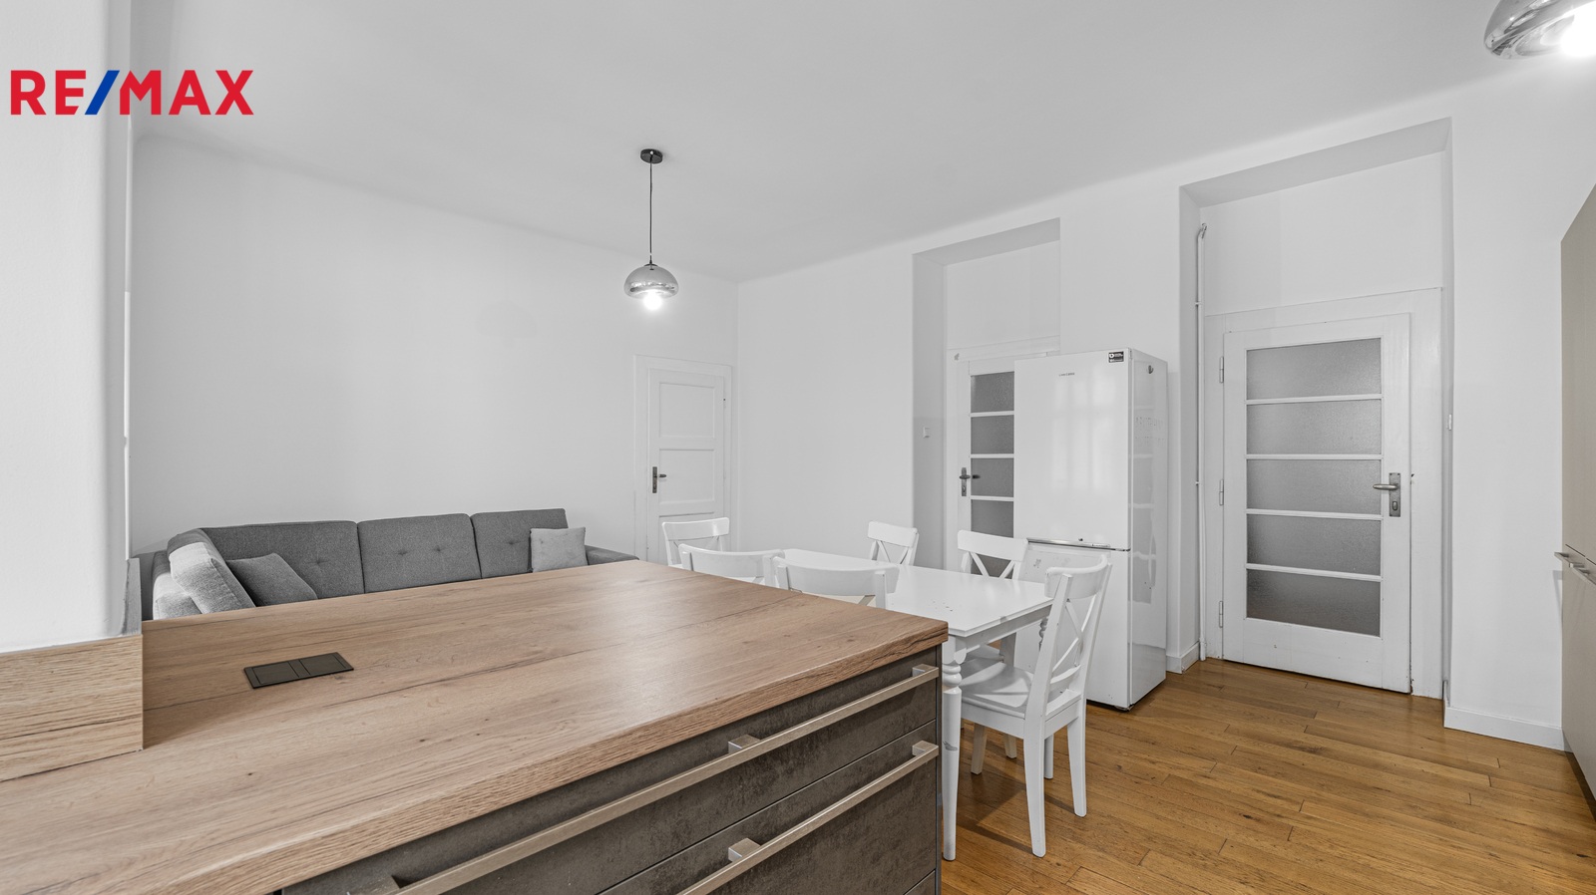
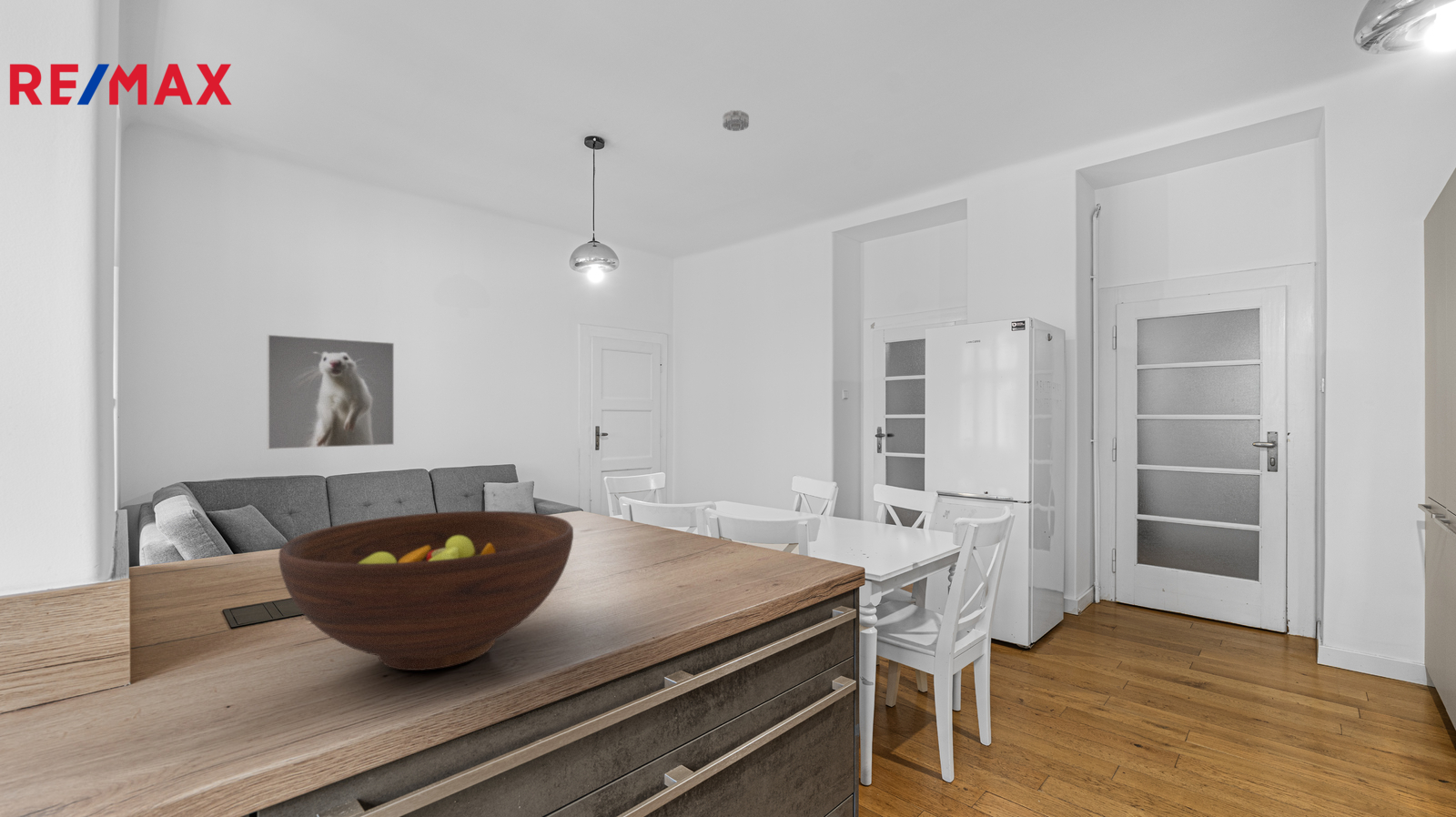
+ smoke detector [722,109,750,132]
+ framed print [267,334,395,450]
+ fruit bowl [278,510,574,671]
